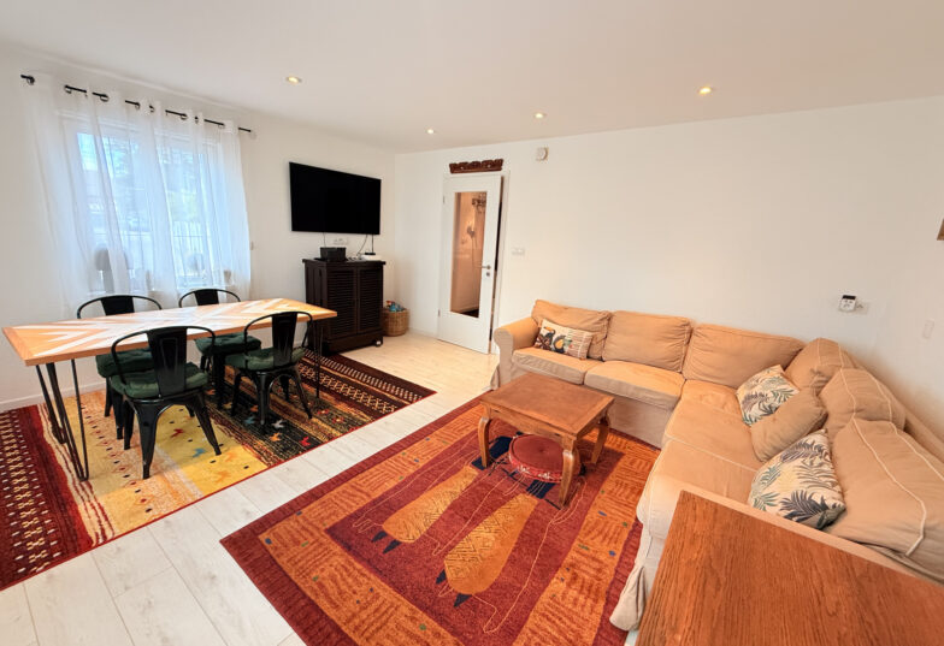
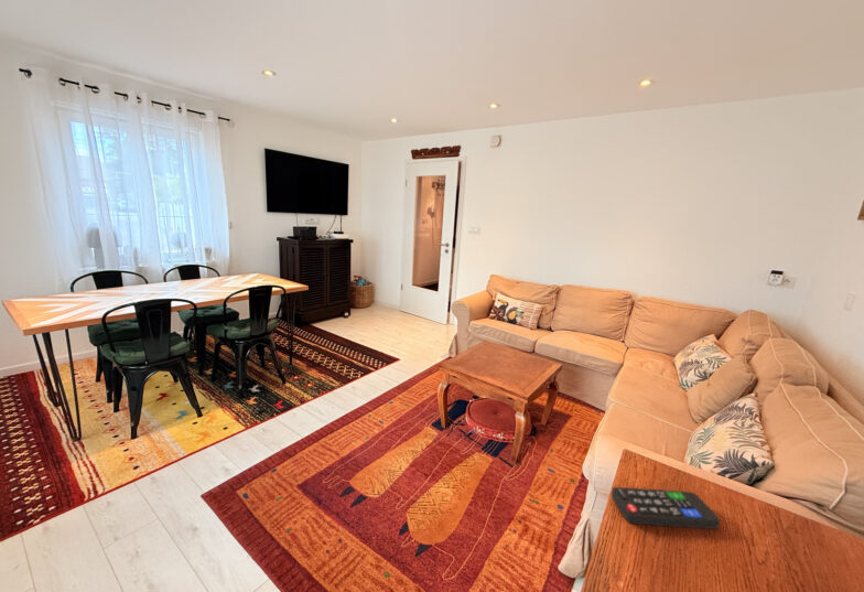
+ remote control [611,486,722,530]
